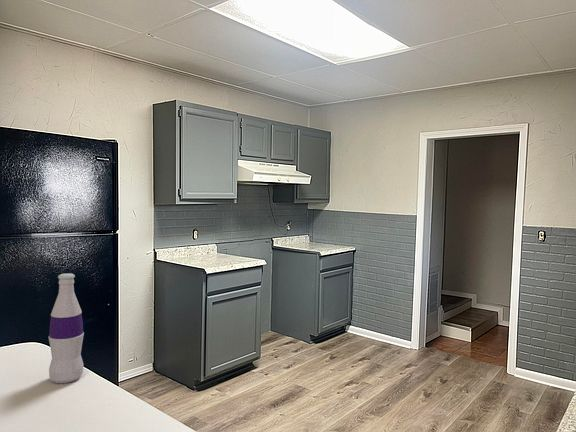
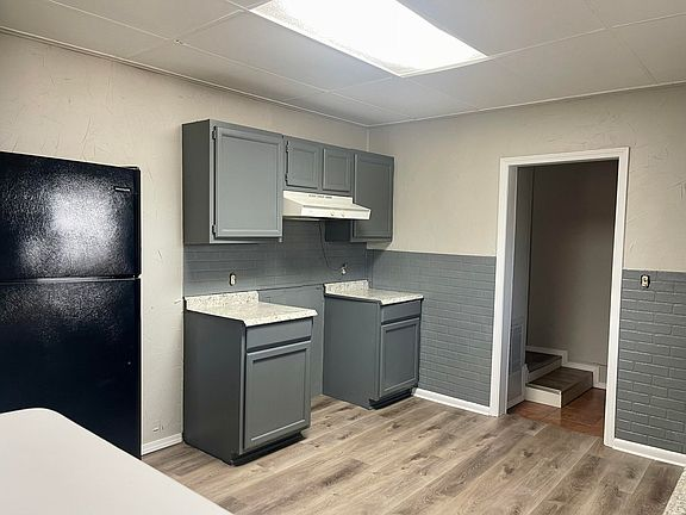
- bottle [48,272,85,384]
